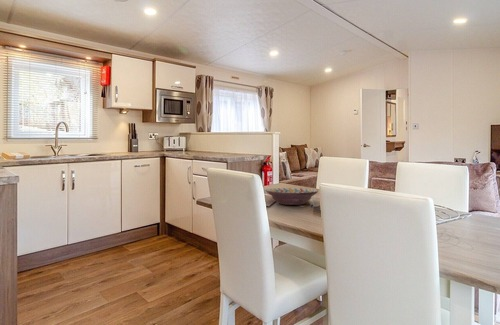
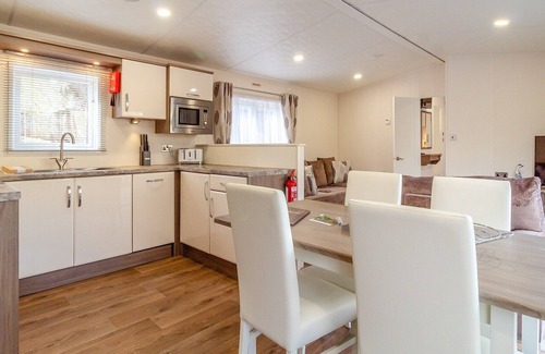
- decorative bowl [265,187,319,206]
